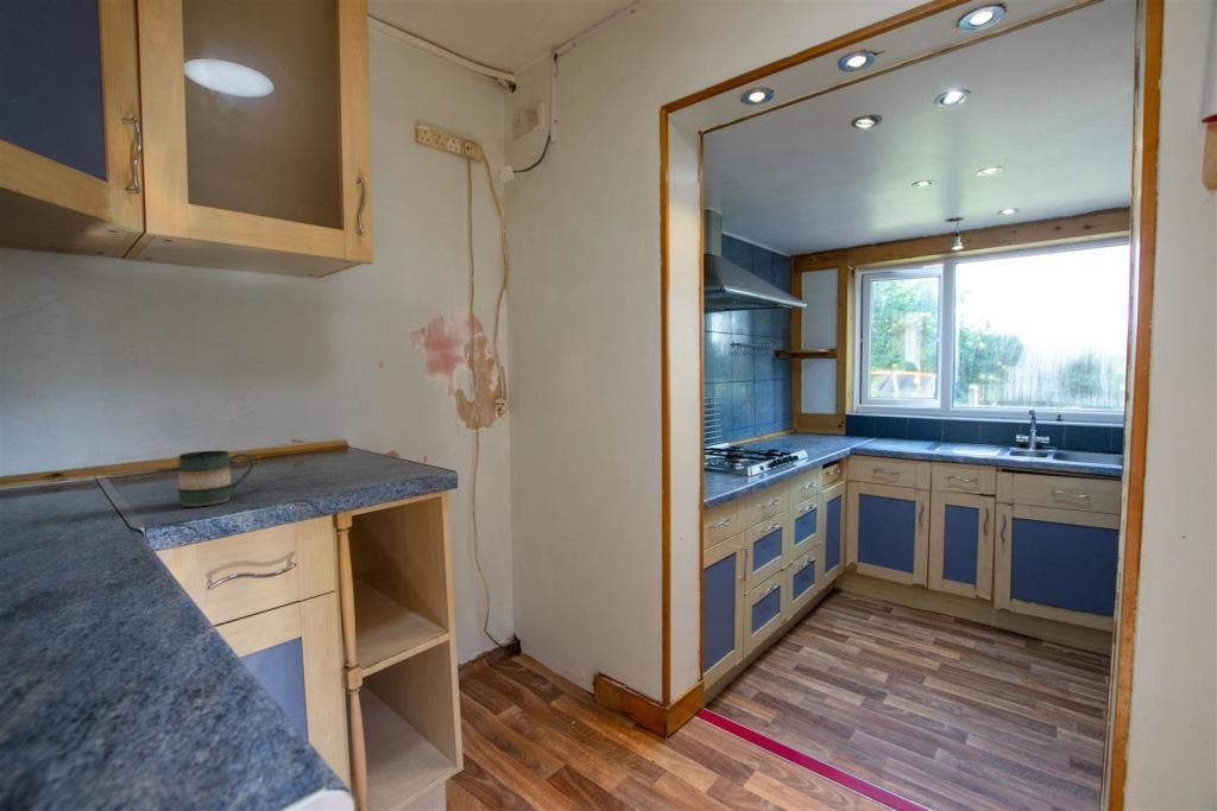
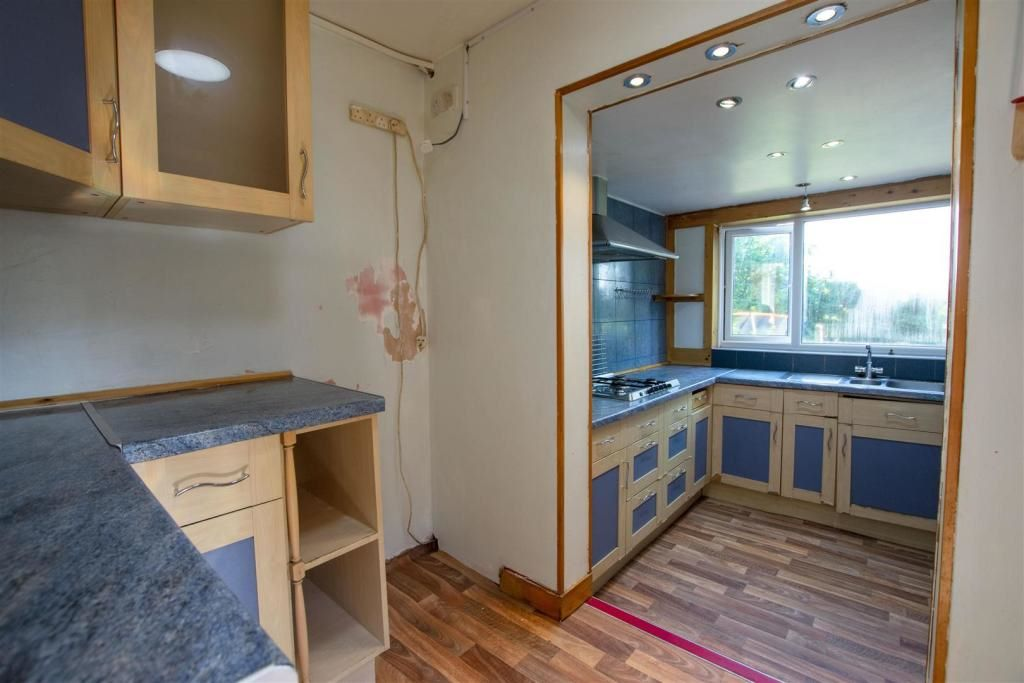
- mug [177,450,254,507]
